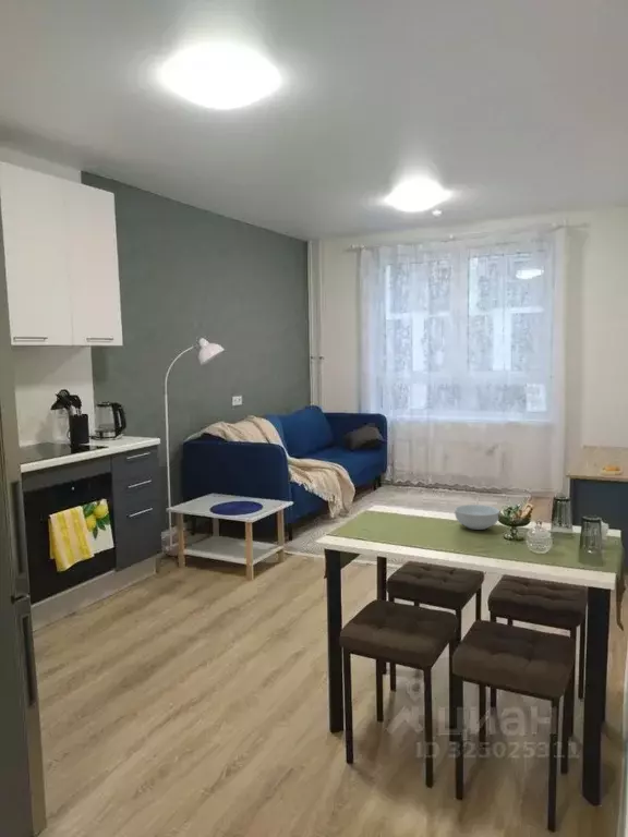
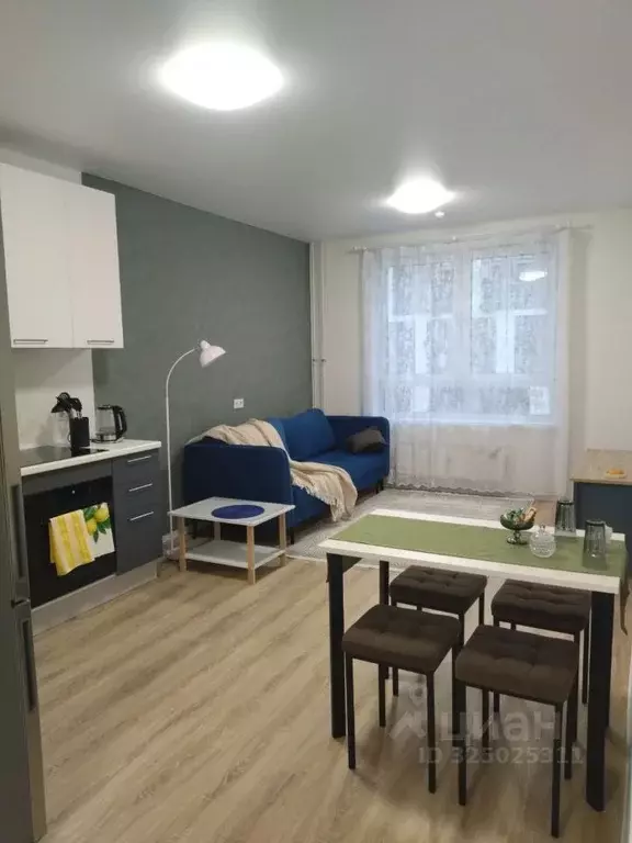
- cereal bowl [454,504,500,531]
